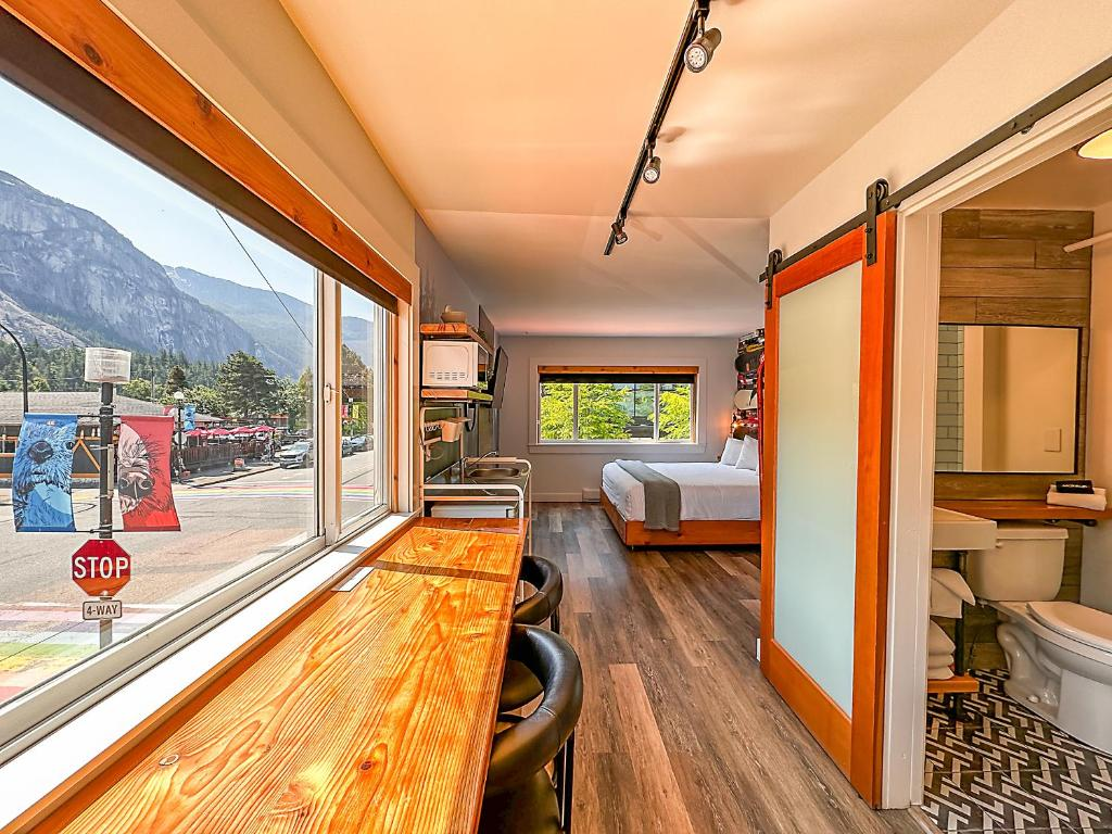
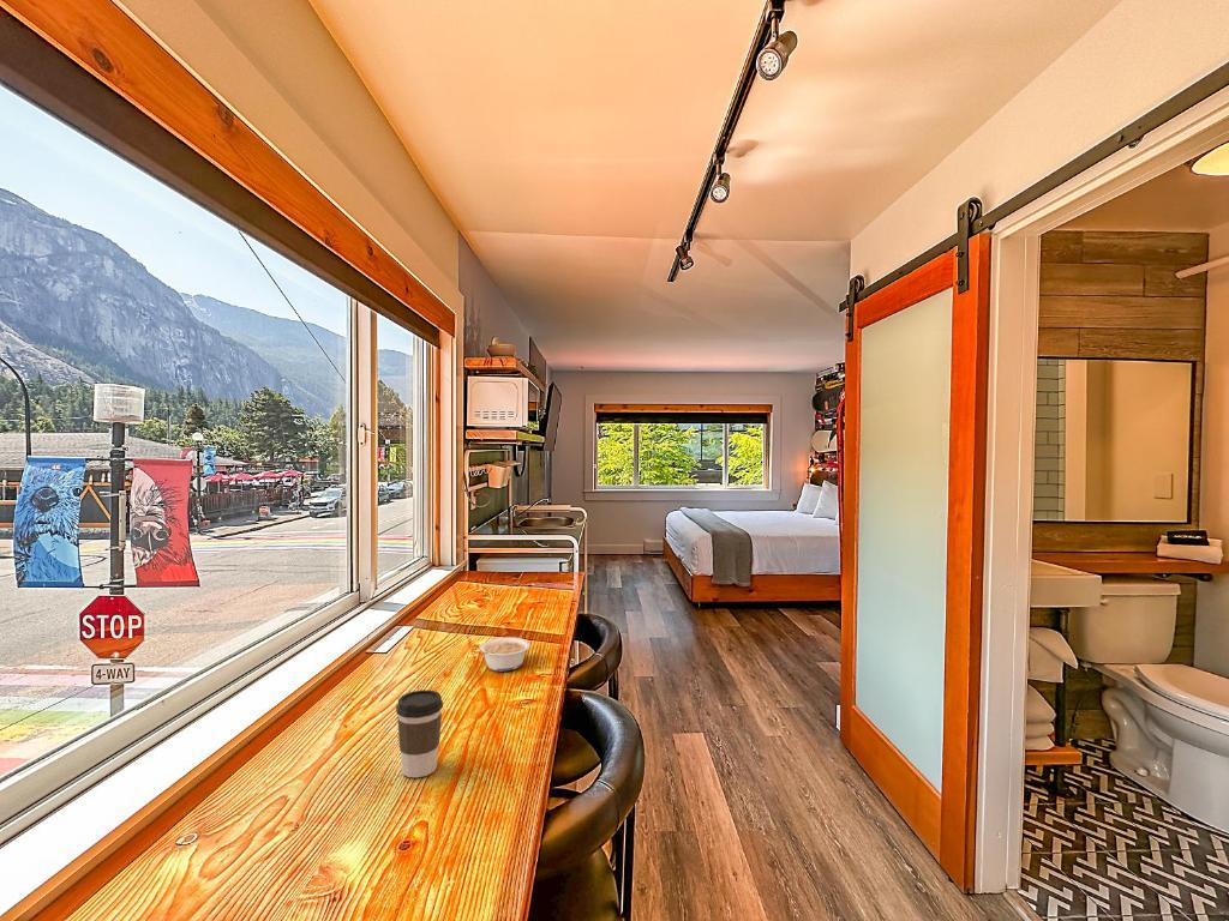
+ coffee cup [395,688,444,778]
+ legume [476,636,530,673]
